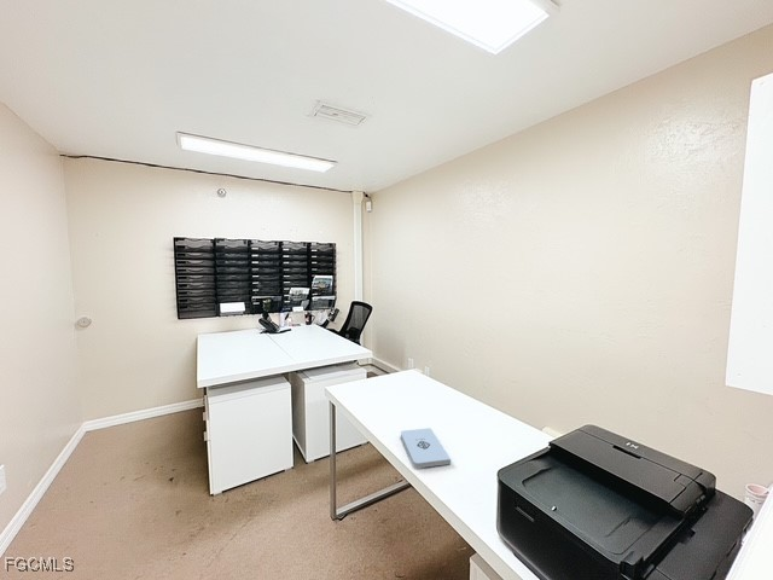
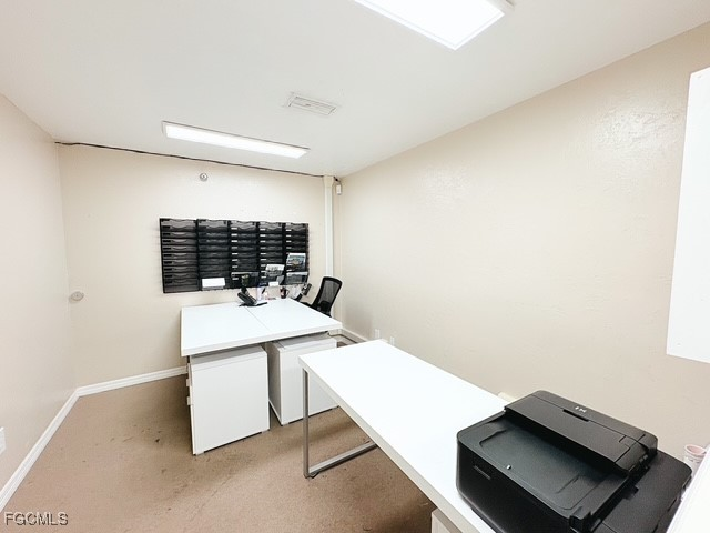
- notepad [400,427,452,469]
